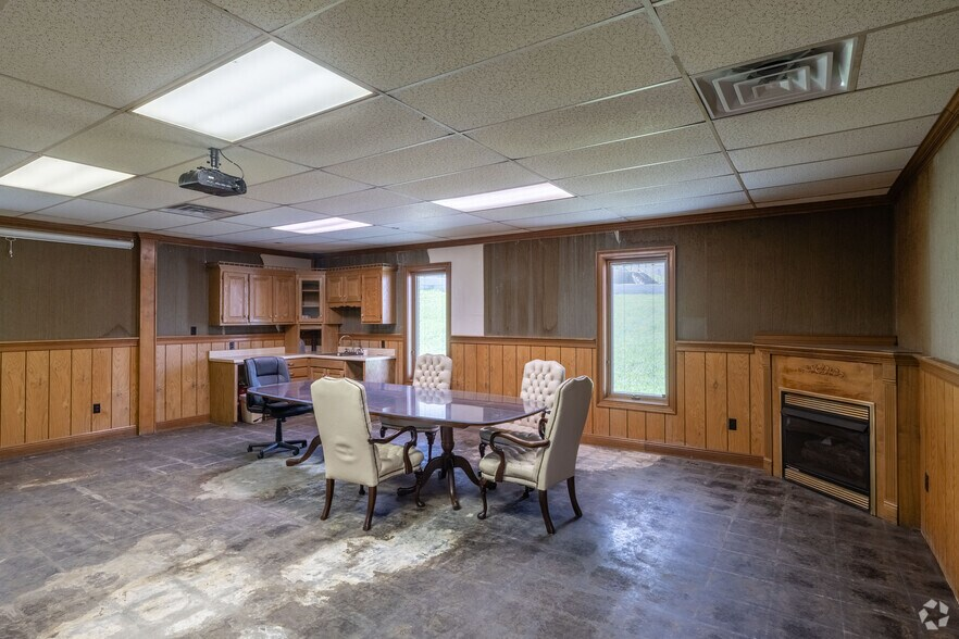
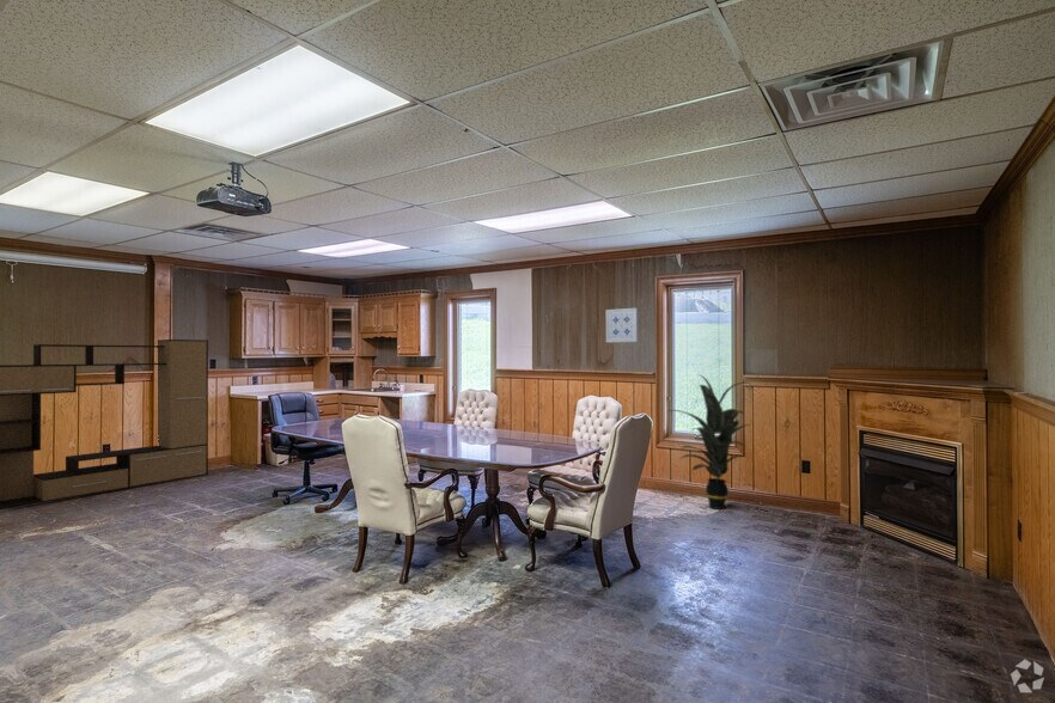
+ wall art [605,307,639,343]
+ indoor plant [669,373,751,511]
+ media console [0,338,209,511]
